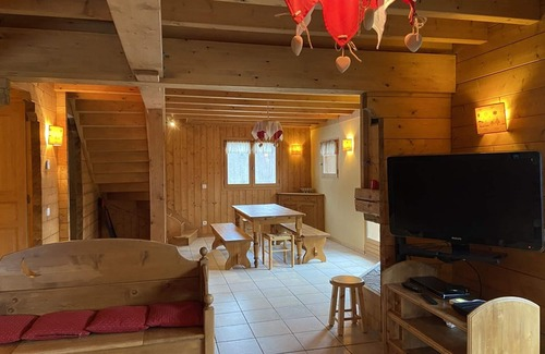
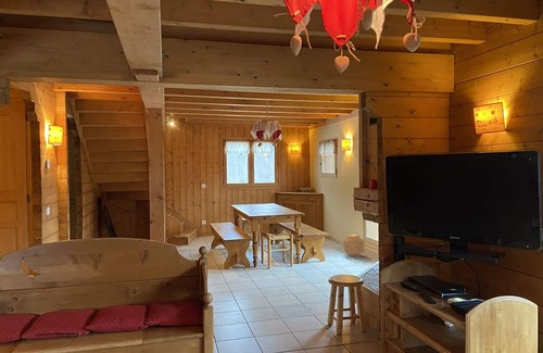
+ woven basket [342,234,365,259]
